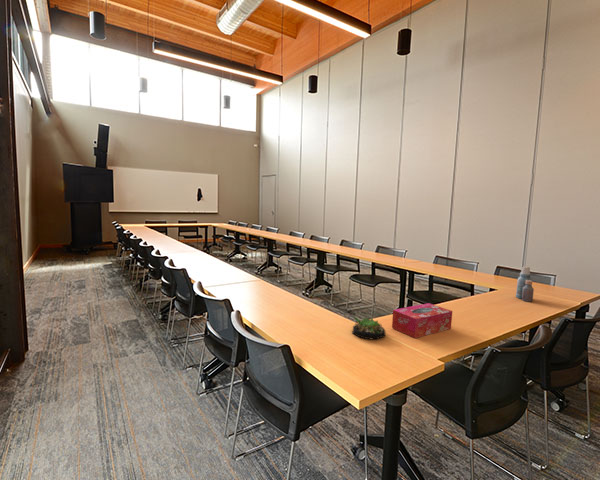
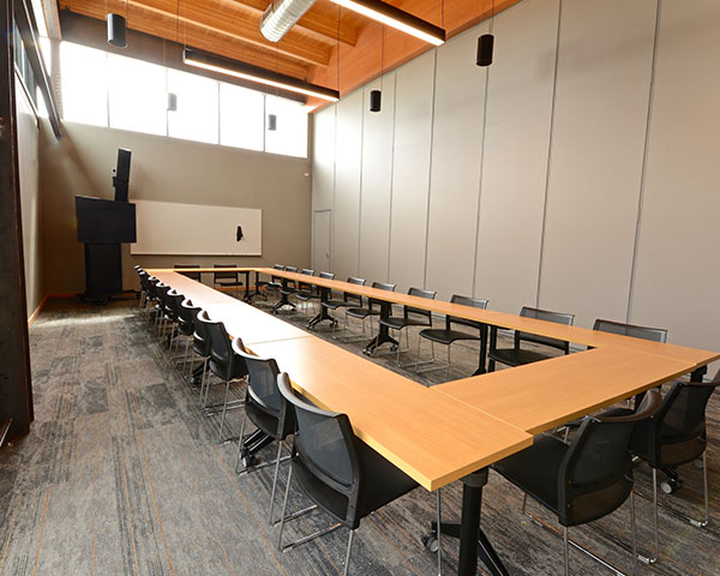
- succulent plant [351,316,387,340]
- tissue box [391,302,453,339]
- bottle [515,266,535,303]
